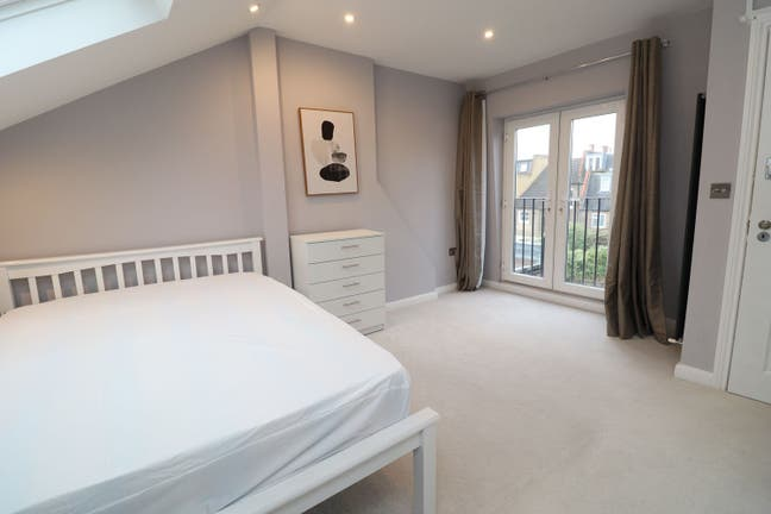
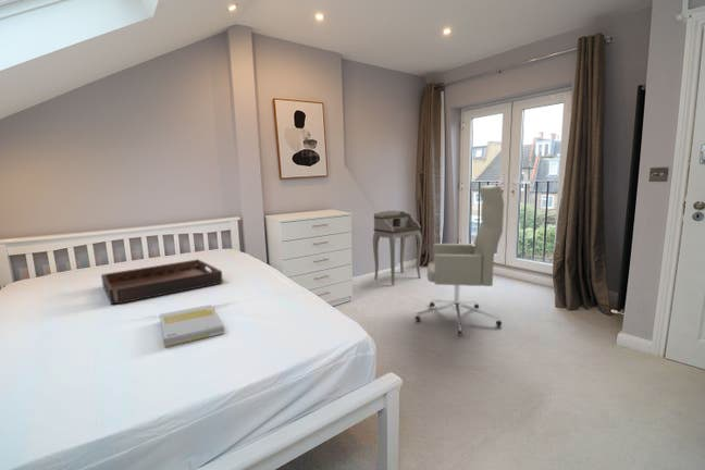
+ serving tray [100,259,224,306]
+ desk [372,209,423,286]
+ book [159,304,225,348]
+ office chair [415,184,505,336]
